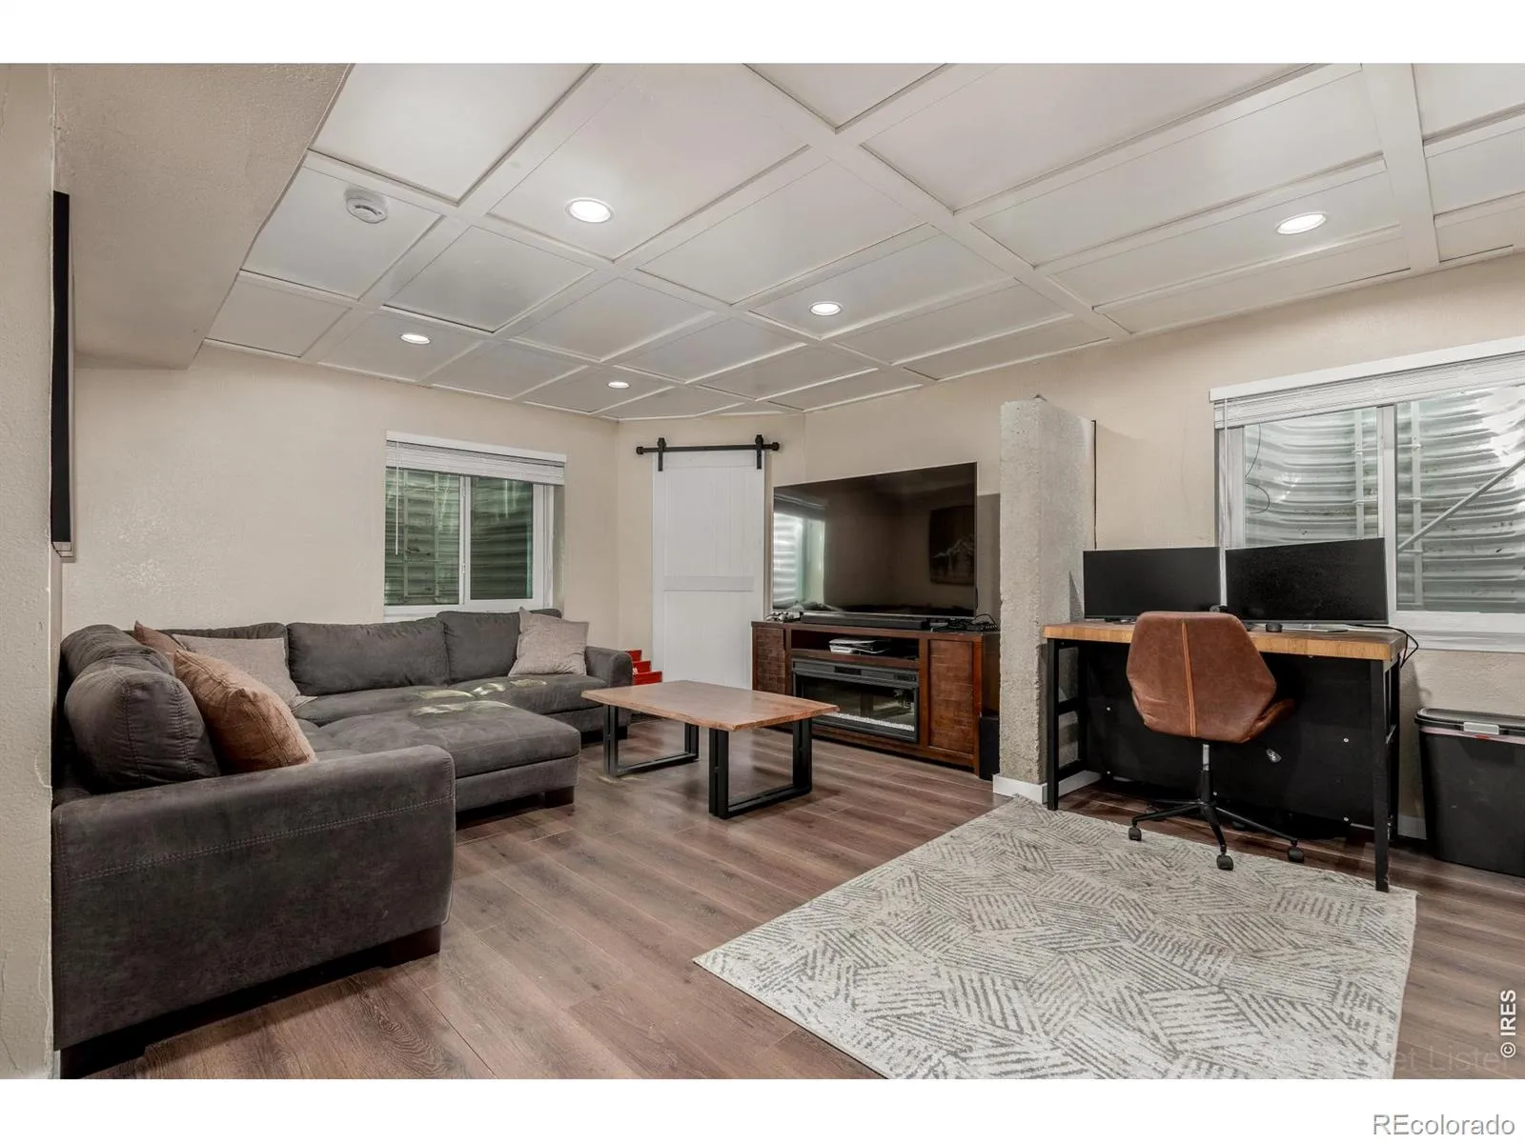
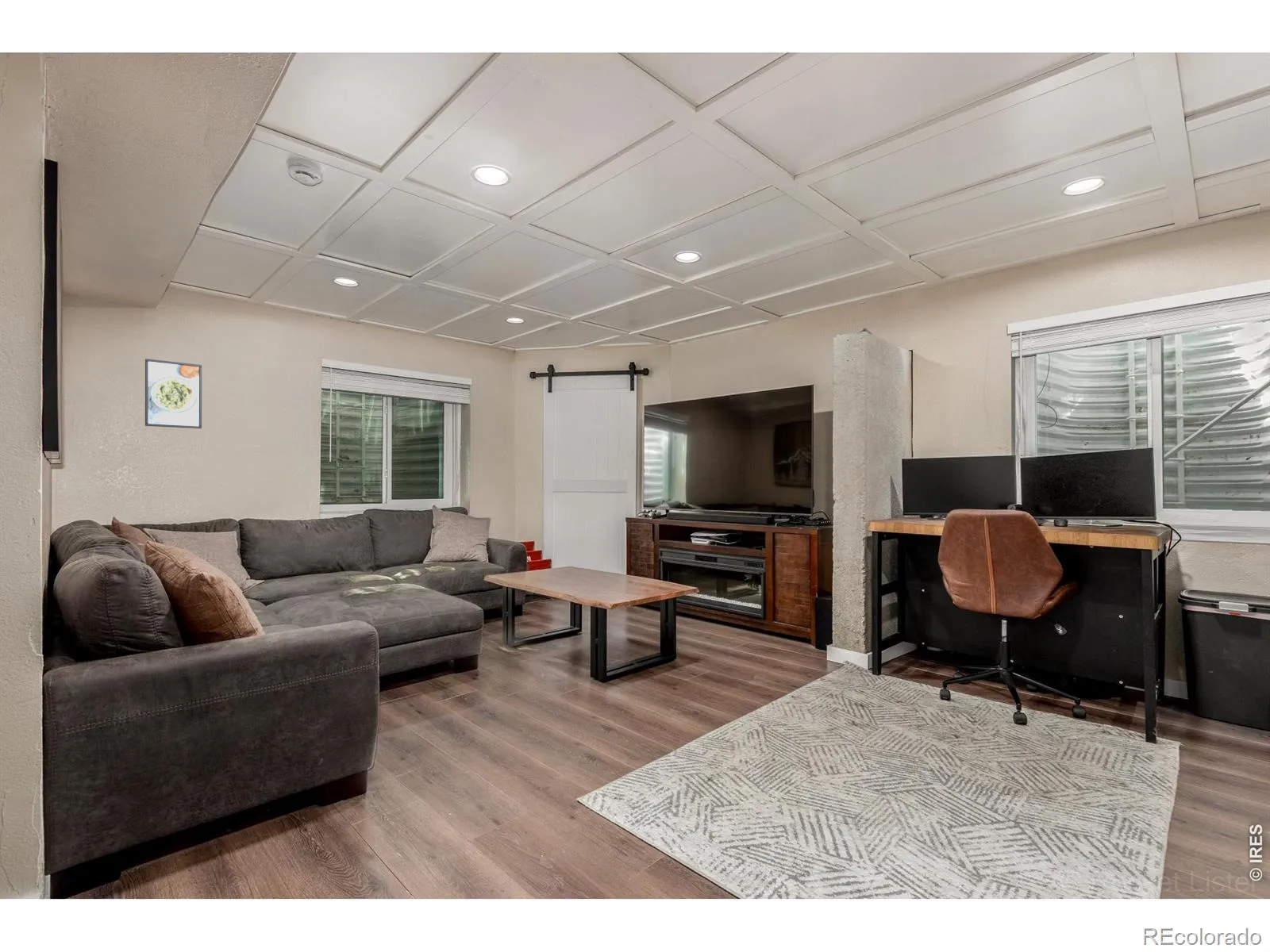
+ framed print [144,358,202,429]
